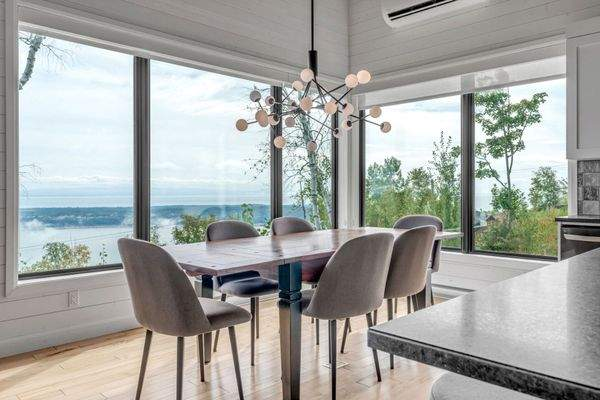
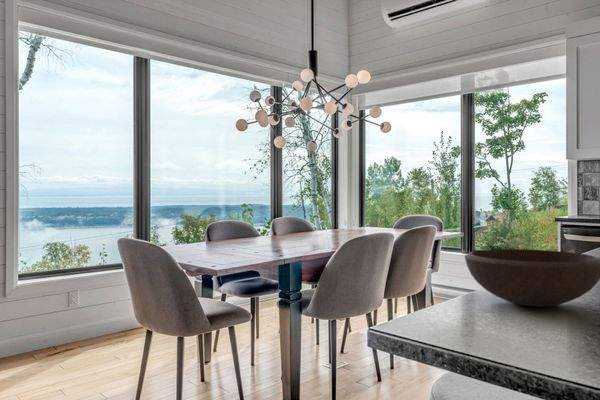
+ bowl [464,248,600,308]
